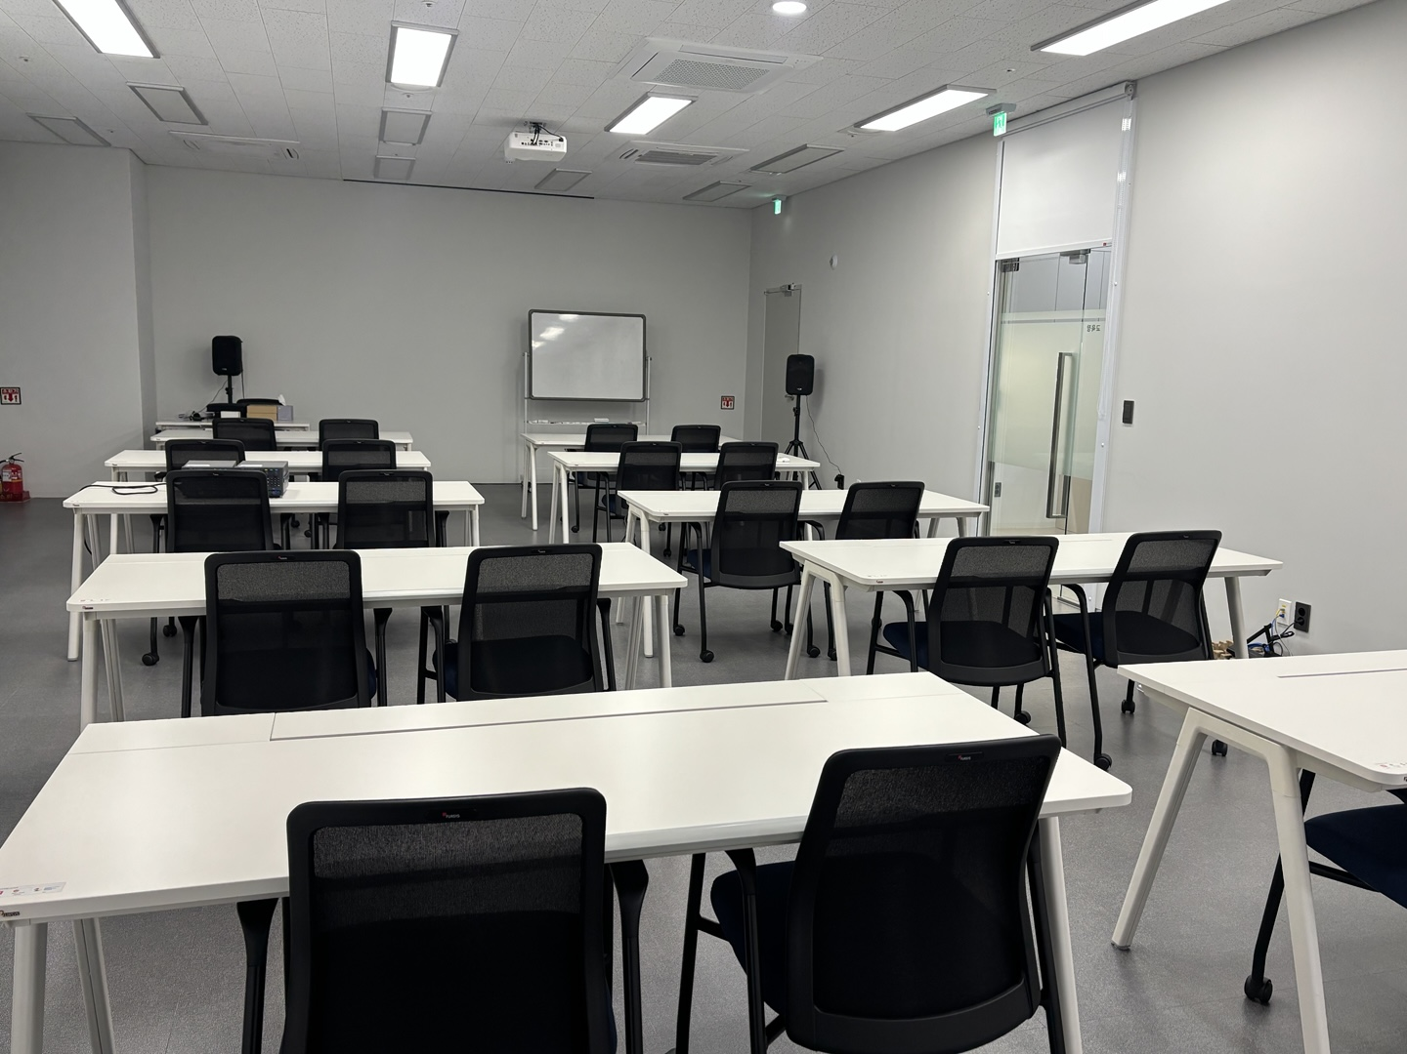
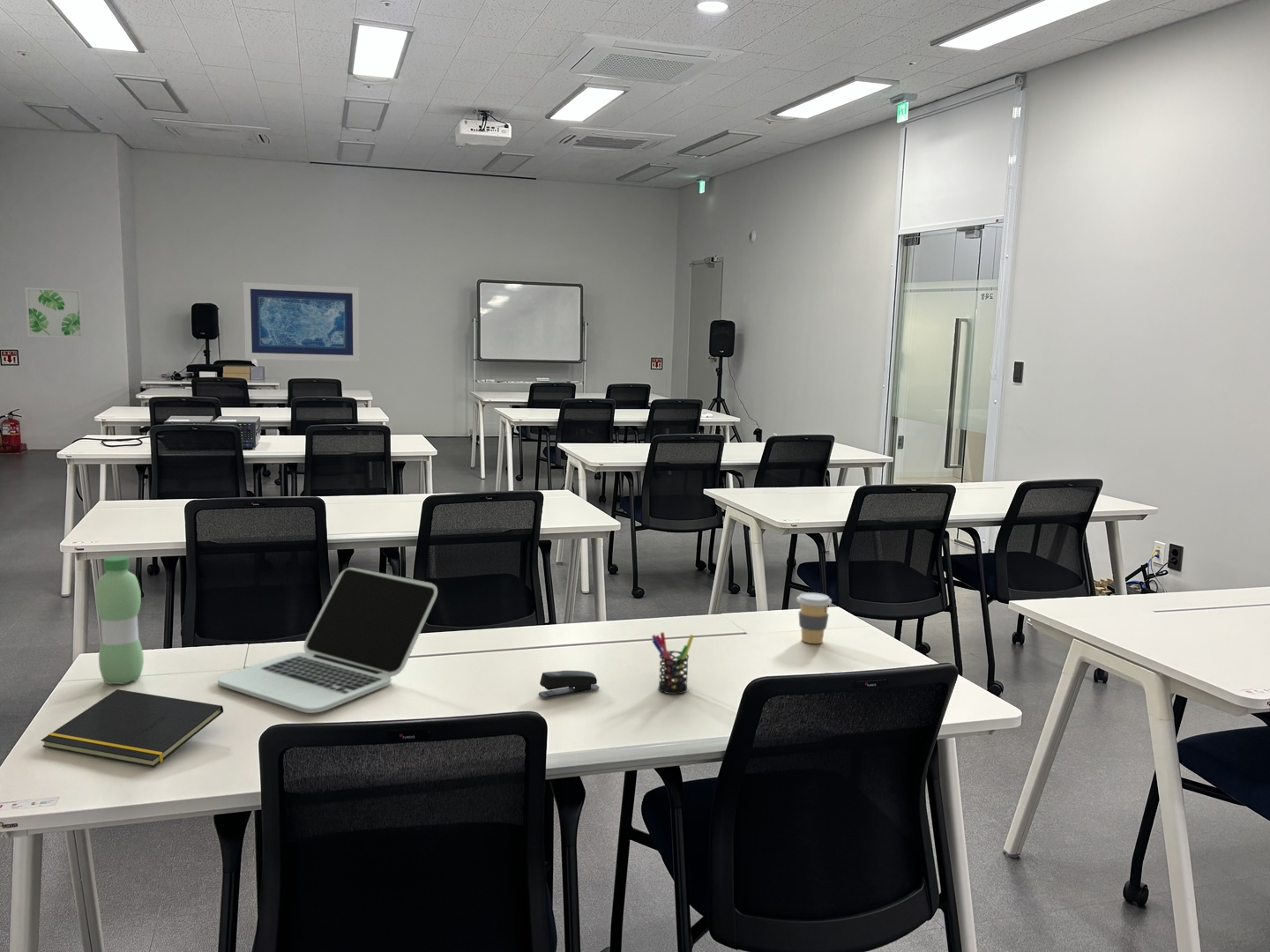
+ wall art [243,281,361,362]
+ pen holder [651,631,695,695]
+ laptop [217,567,438,714]
+ wall art [24,286,85,339]
+ coffee cup [796,591,833,644]
+ notepad [41,688,224,768]
+ water bottle [94,555,145,685]
+ stapler [538,670,600,699]
